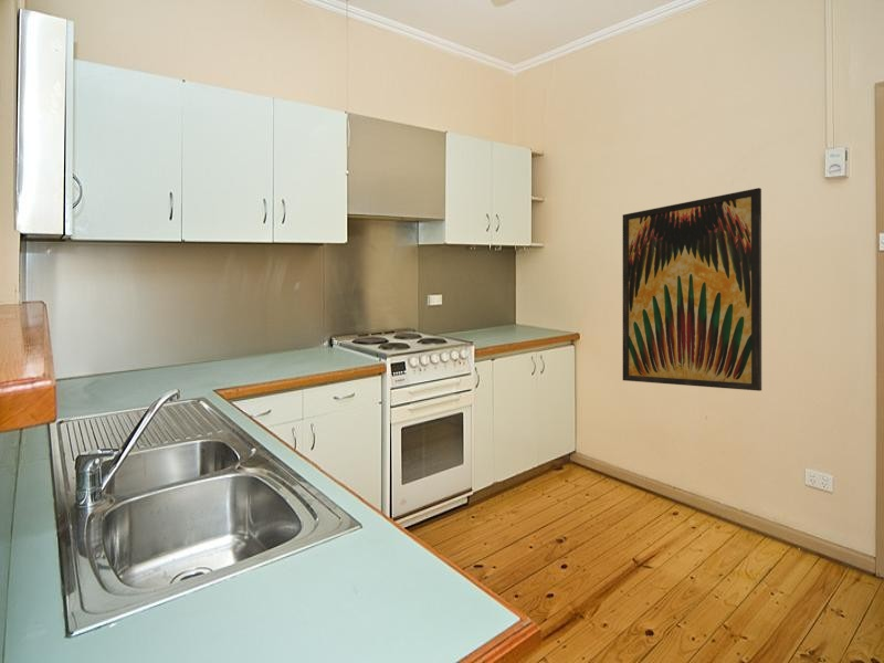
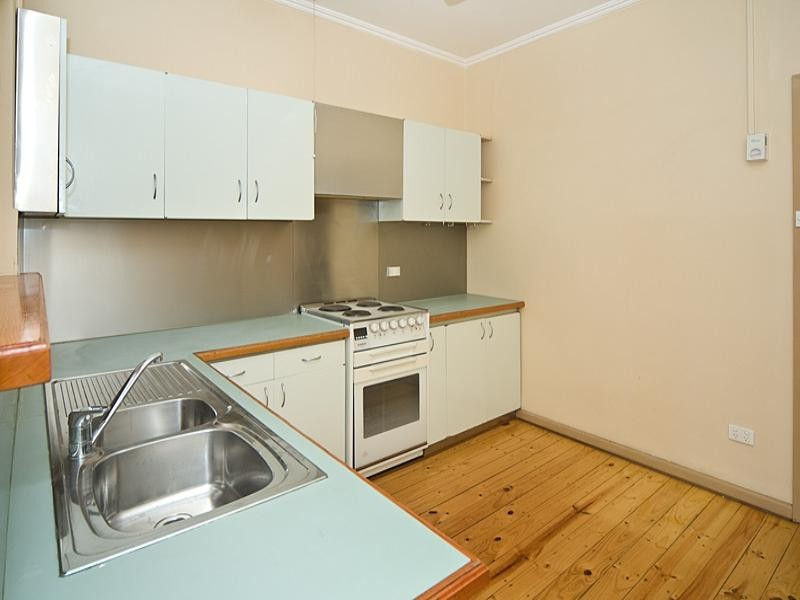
- wall art [622,187,762,392]
